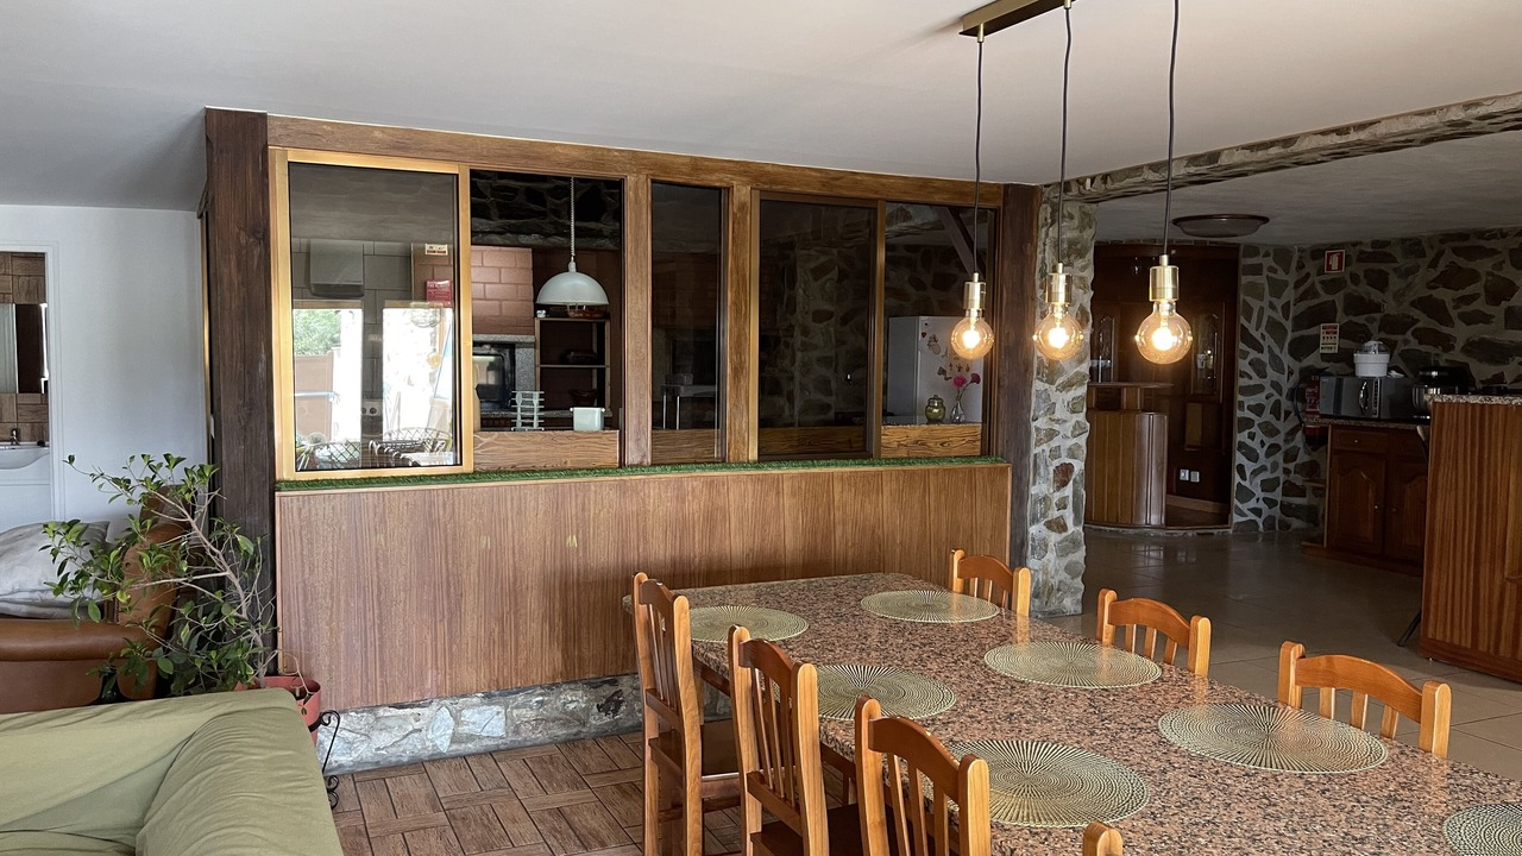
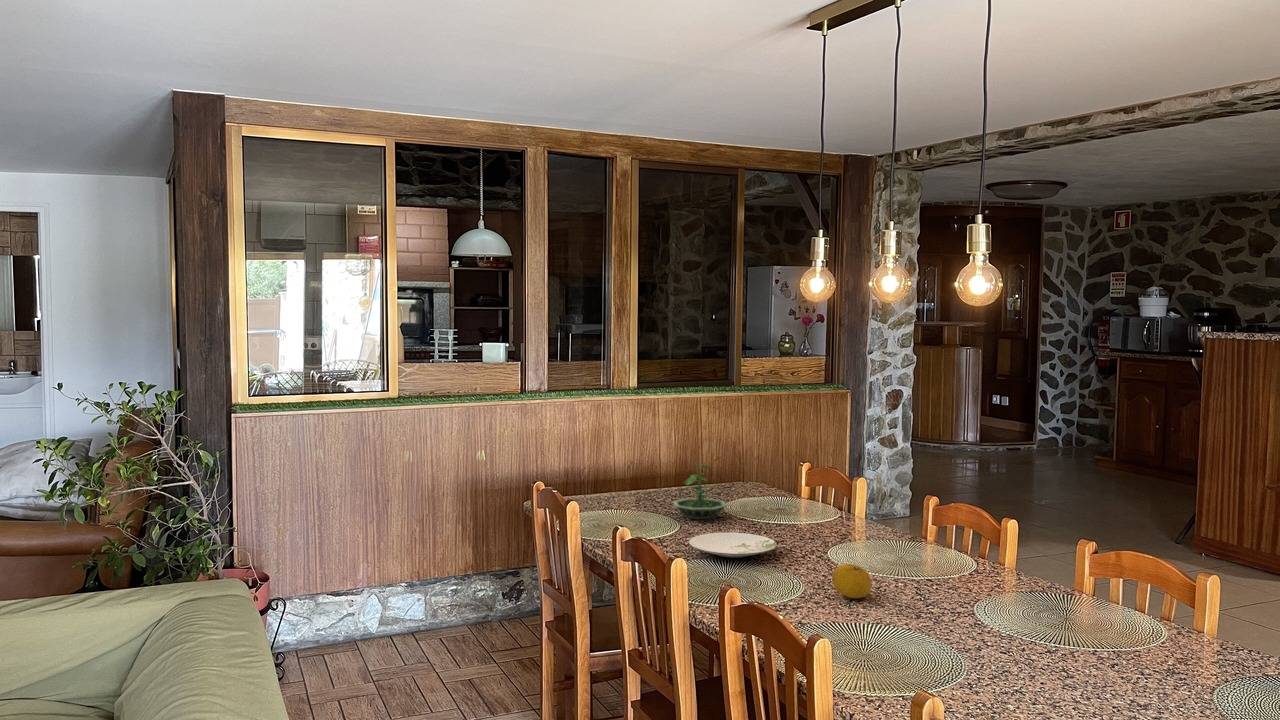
+ plate [688,532,778,559]
+ fruit [831,563,873,599]
+ terrarium [672,463,728,520]
